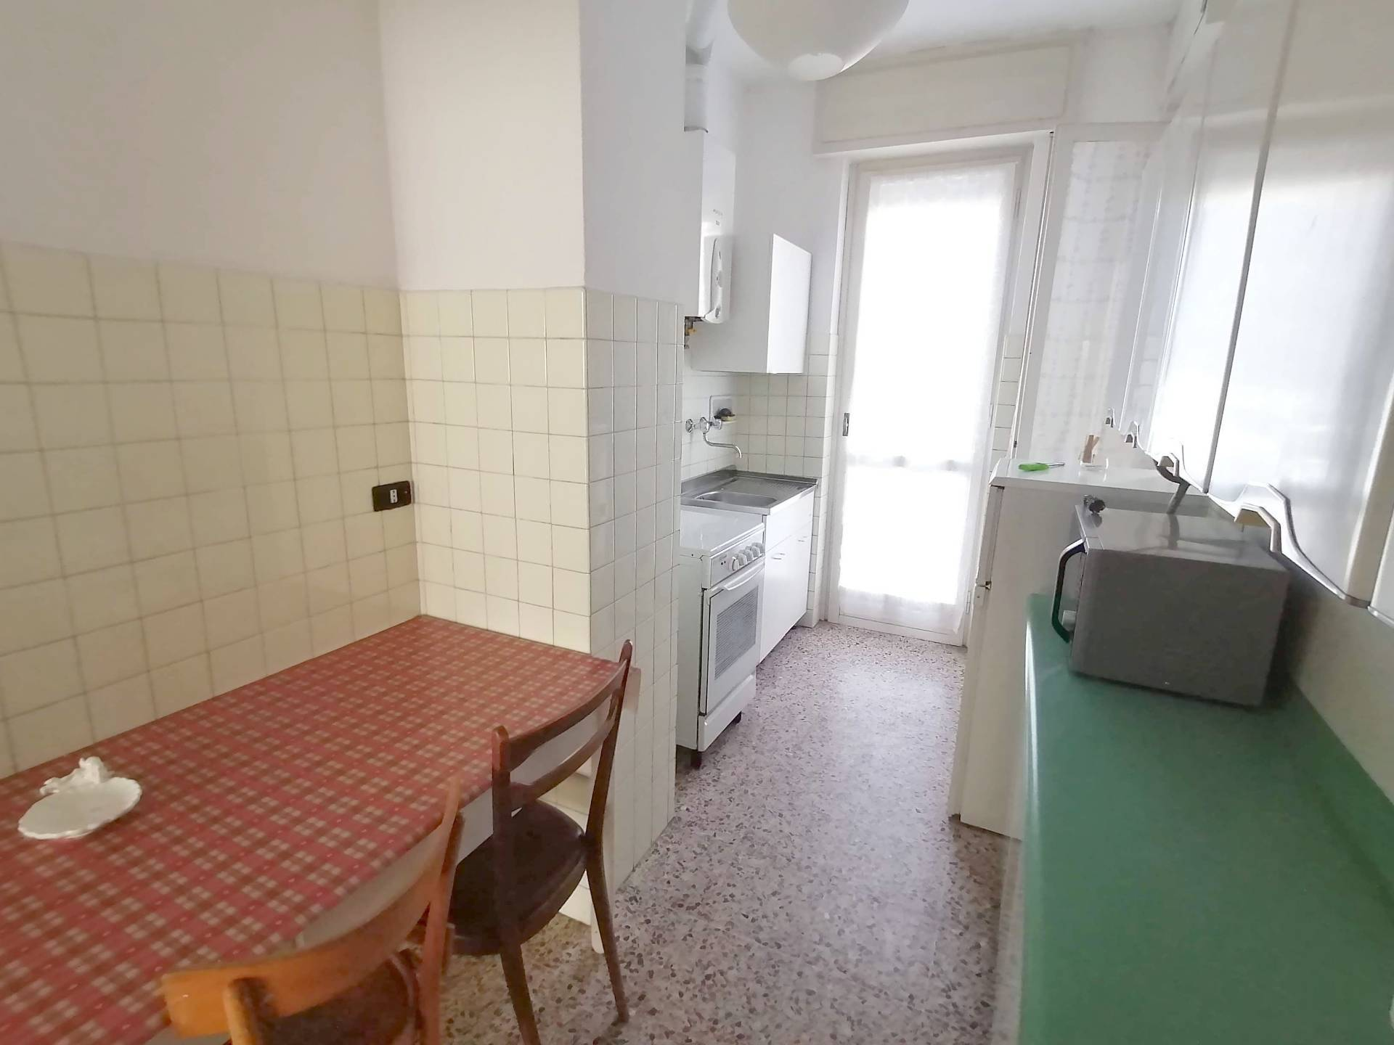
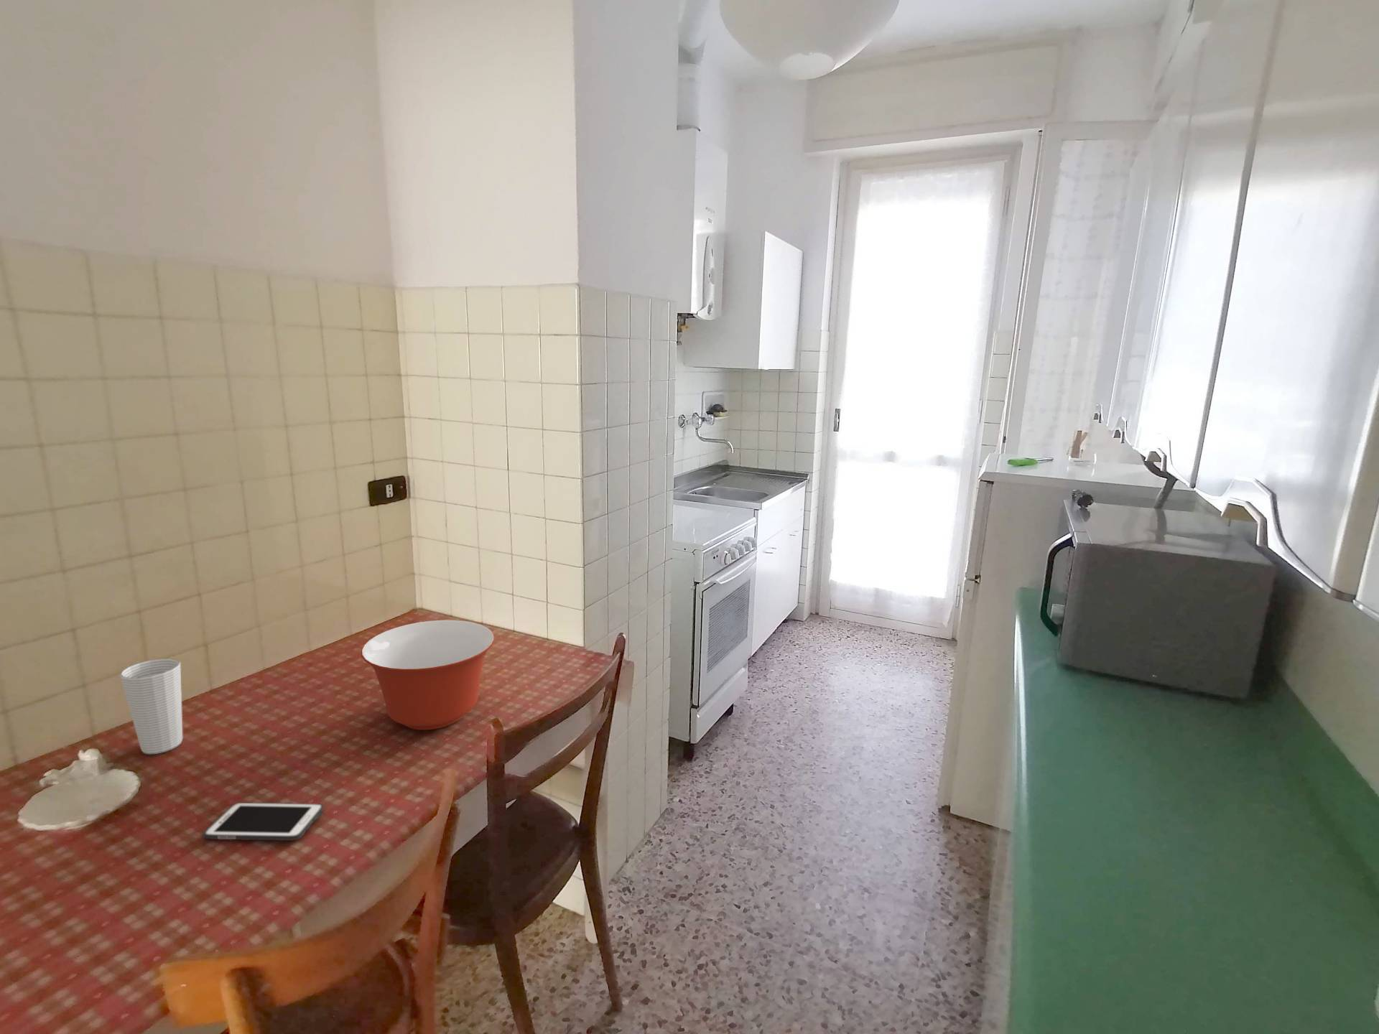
+ cup [119,658,184,755]
+ mixing bowl [360,620,495,731]
+ cell phone [203,802,325,841]
